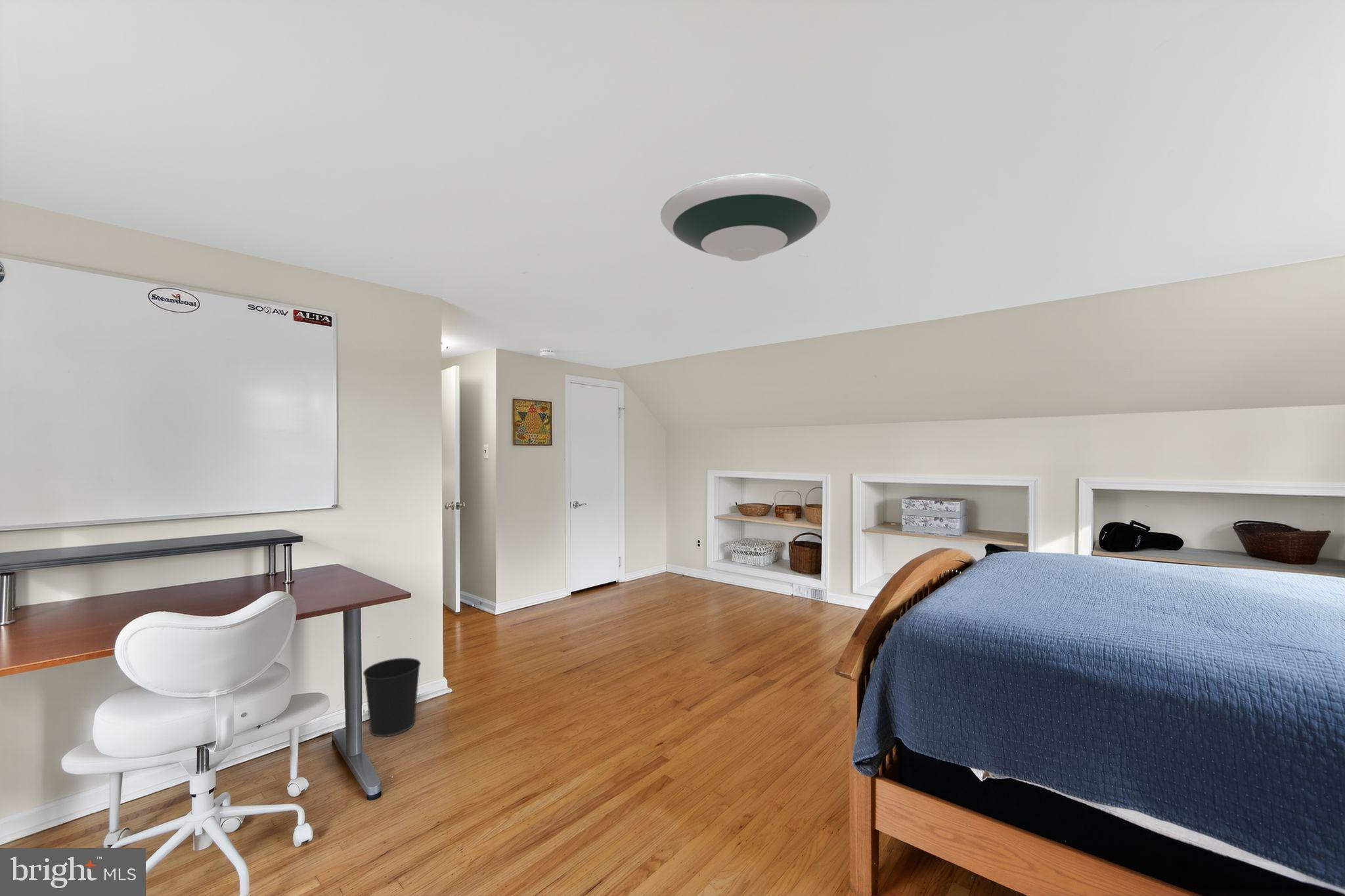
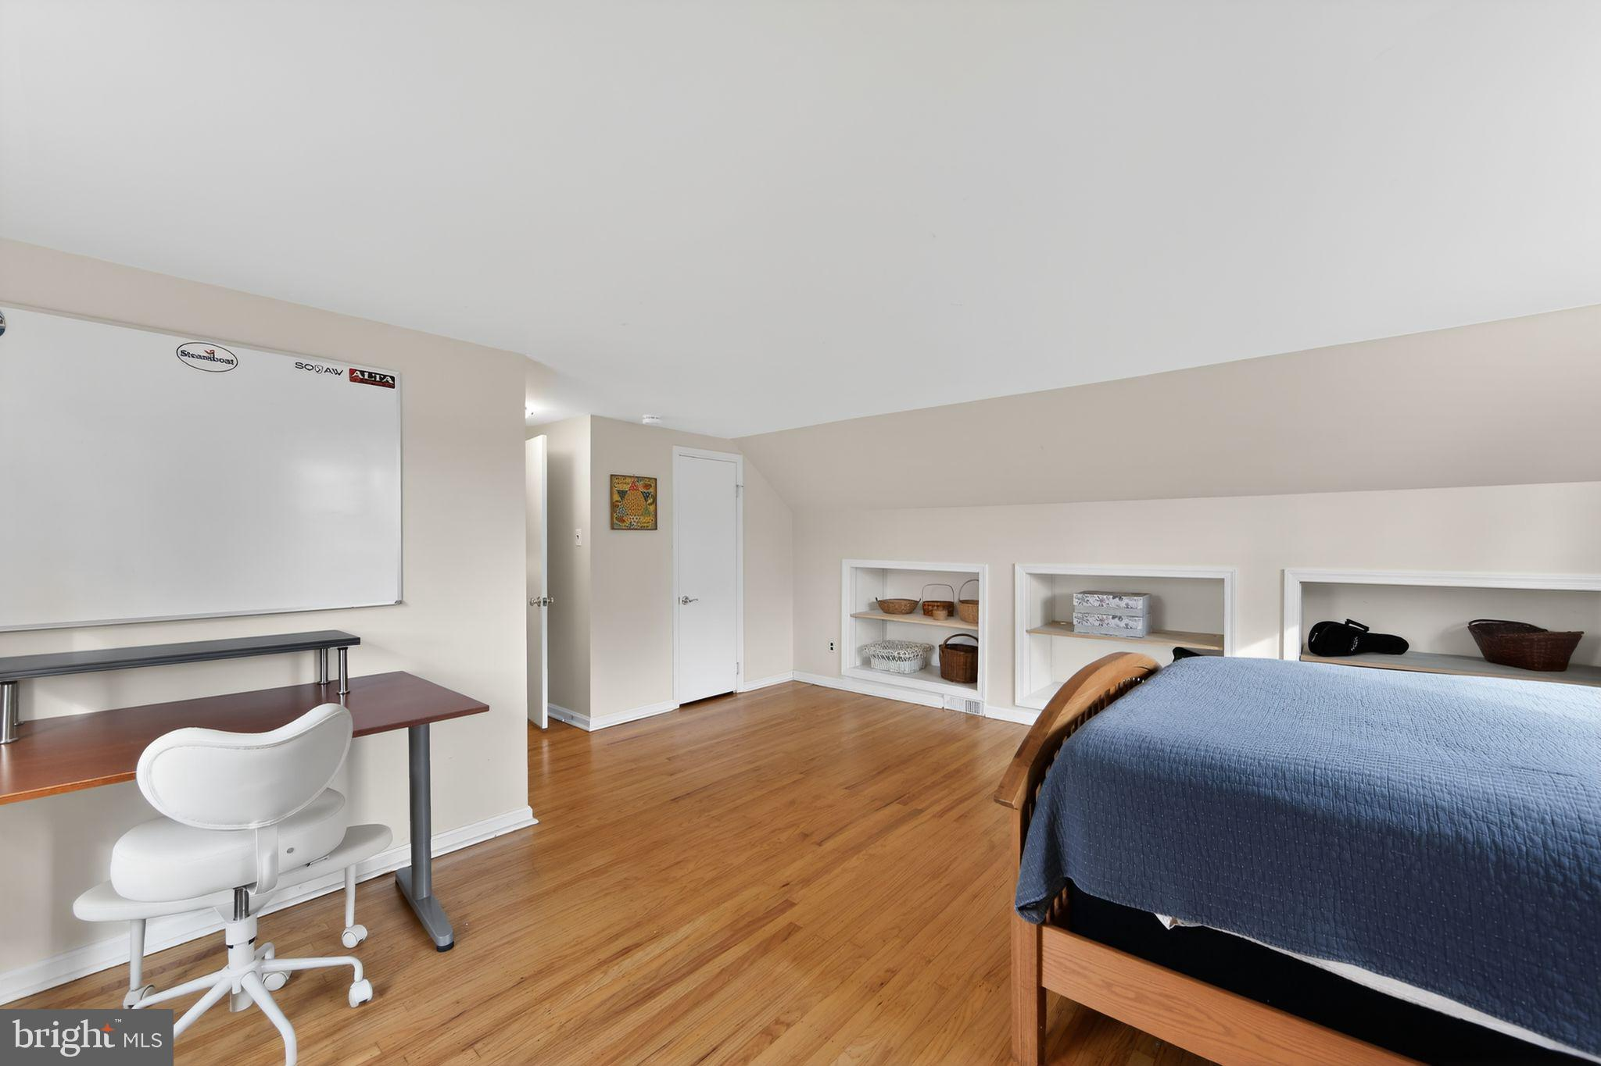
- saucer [660,173,831,262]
- wastebasket [363,657,422,738]
